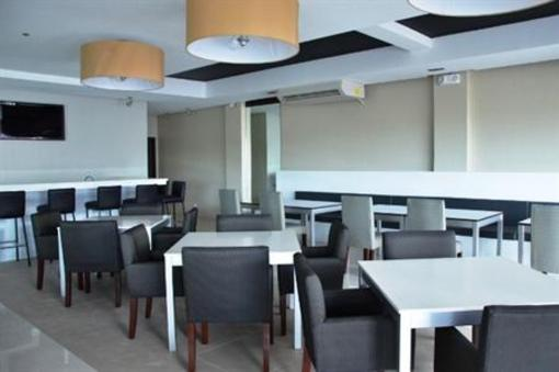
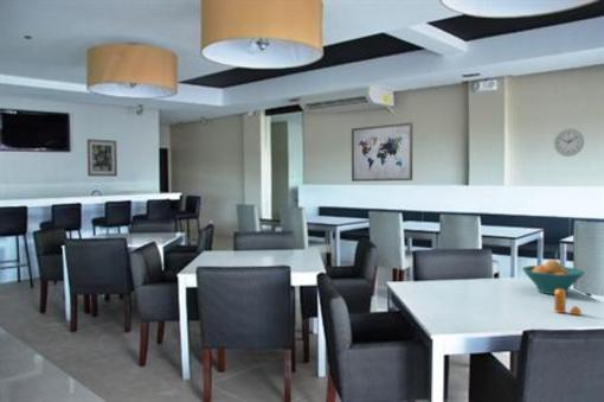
+ wall clock [553,128,585,158]
+ pepper shaker [553,289,583,317]
+ fruit bowl [521,259,586,295]
+ wall art [351,121,413,183]
+ wall art [86,138,118,178]
